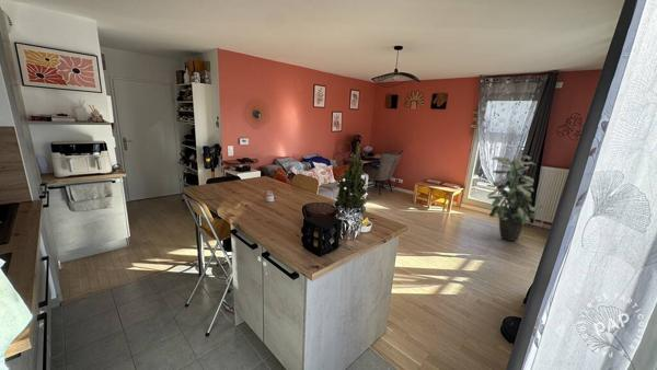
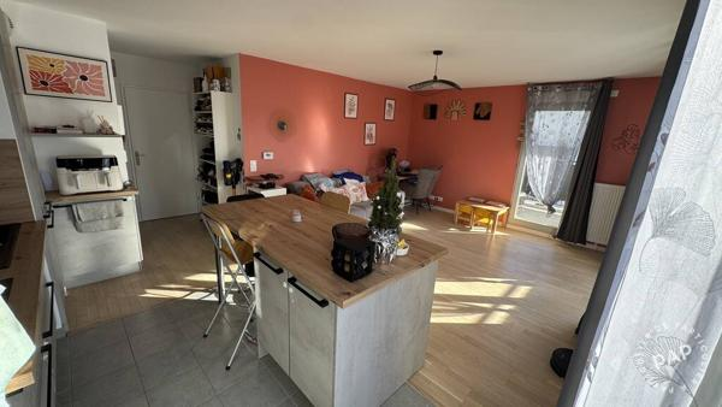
- indoor plant [487,154,544,242]
